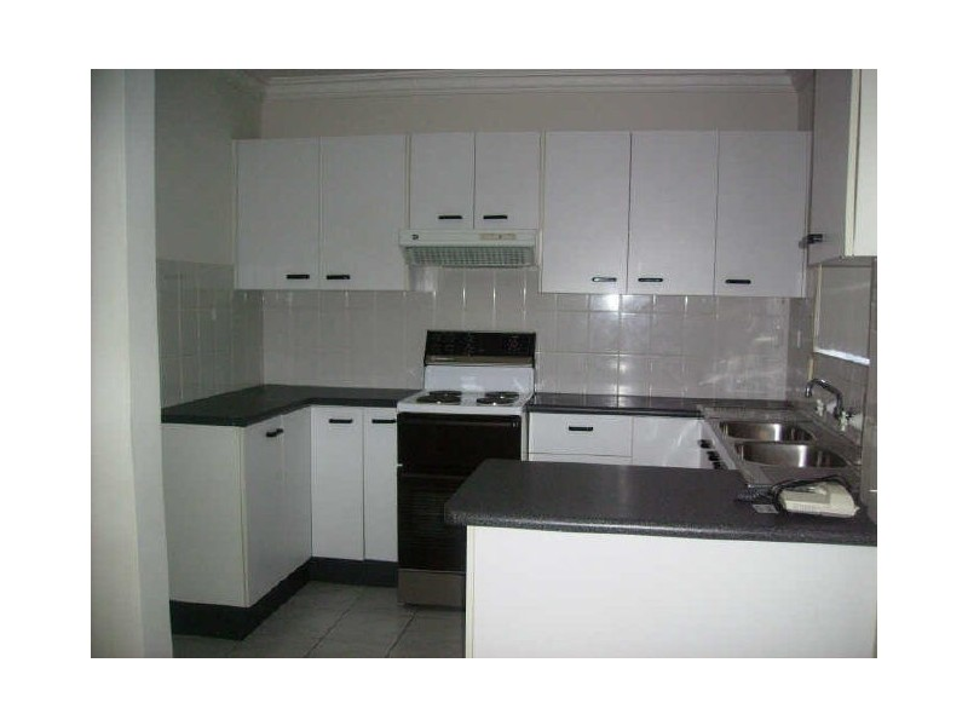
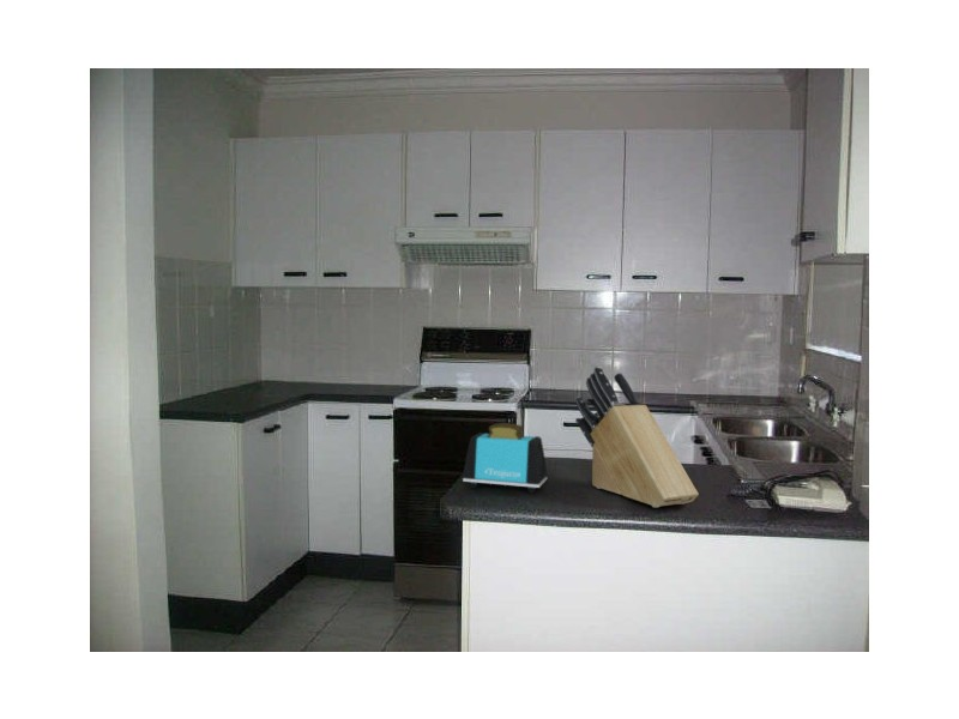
+ toaster [462,422,549,495]
+ knife block [574,365,700,508]
